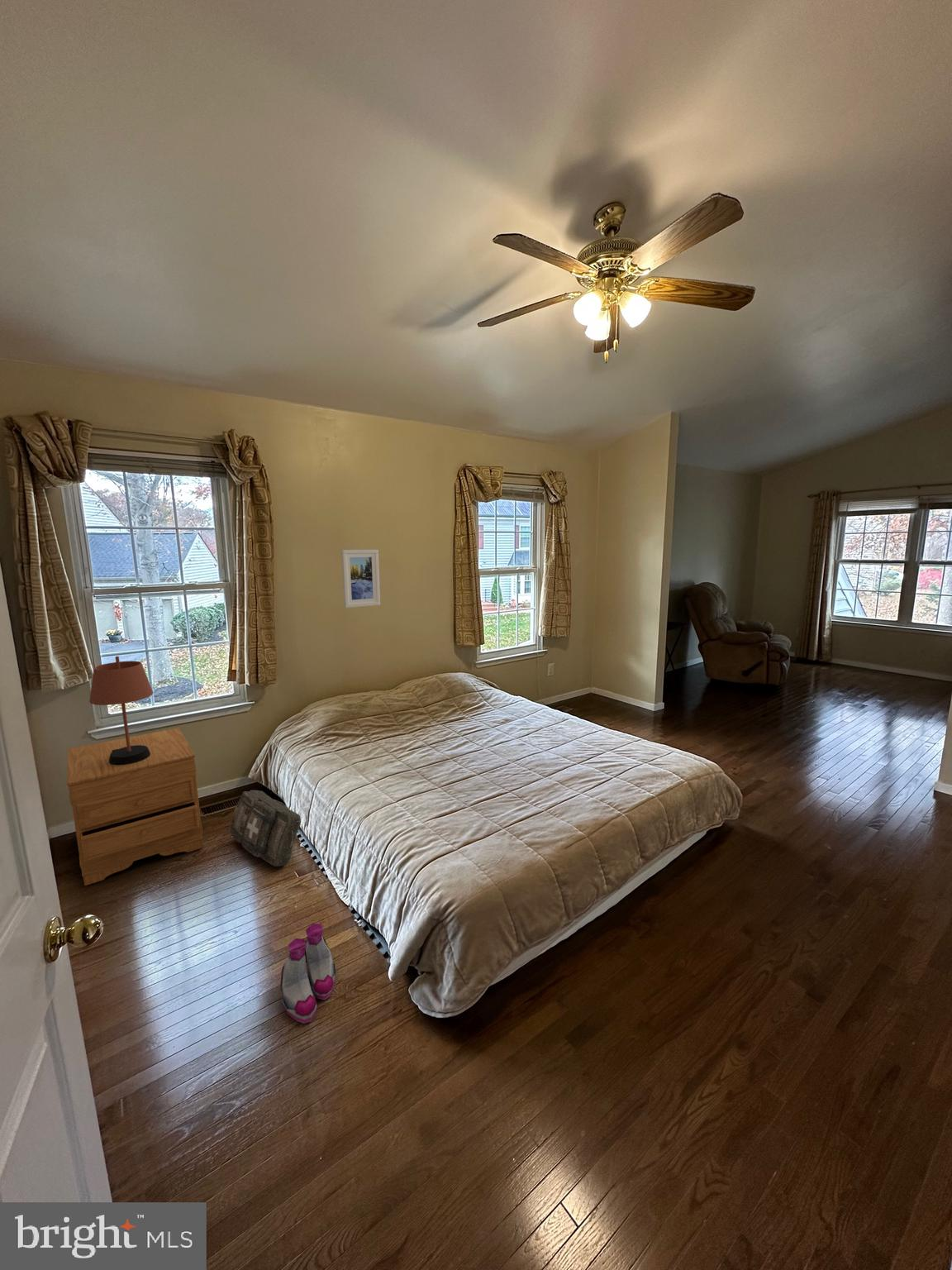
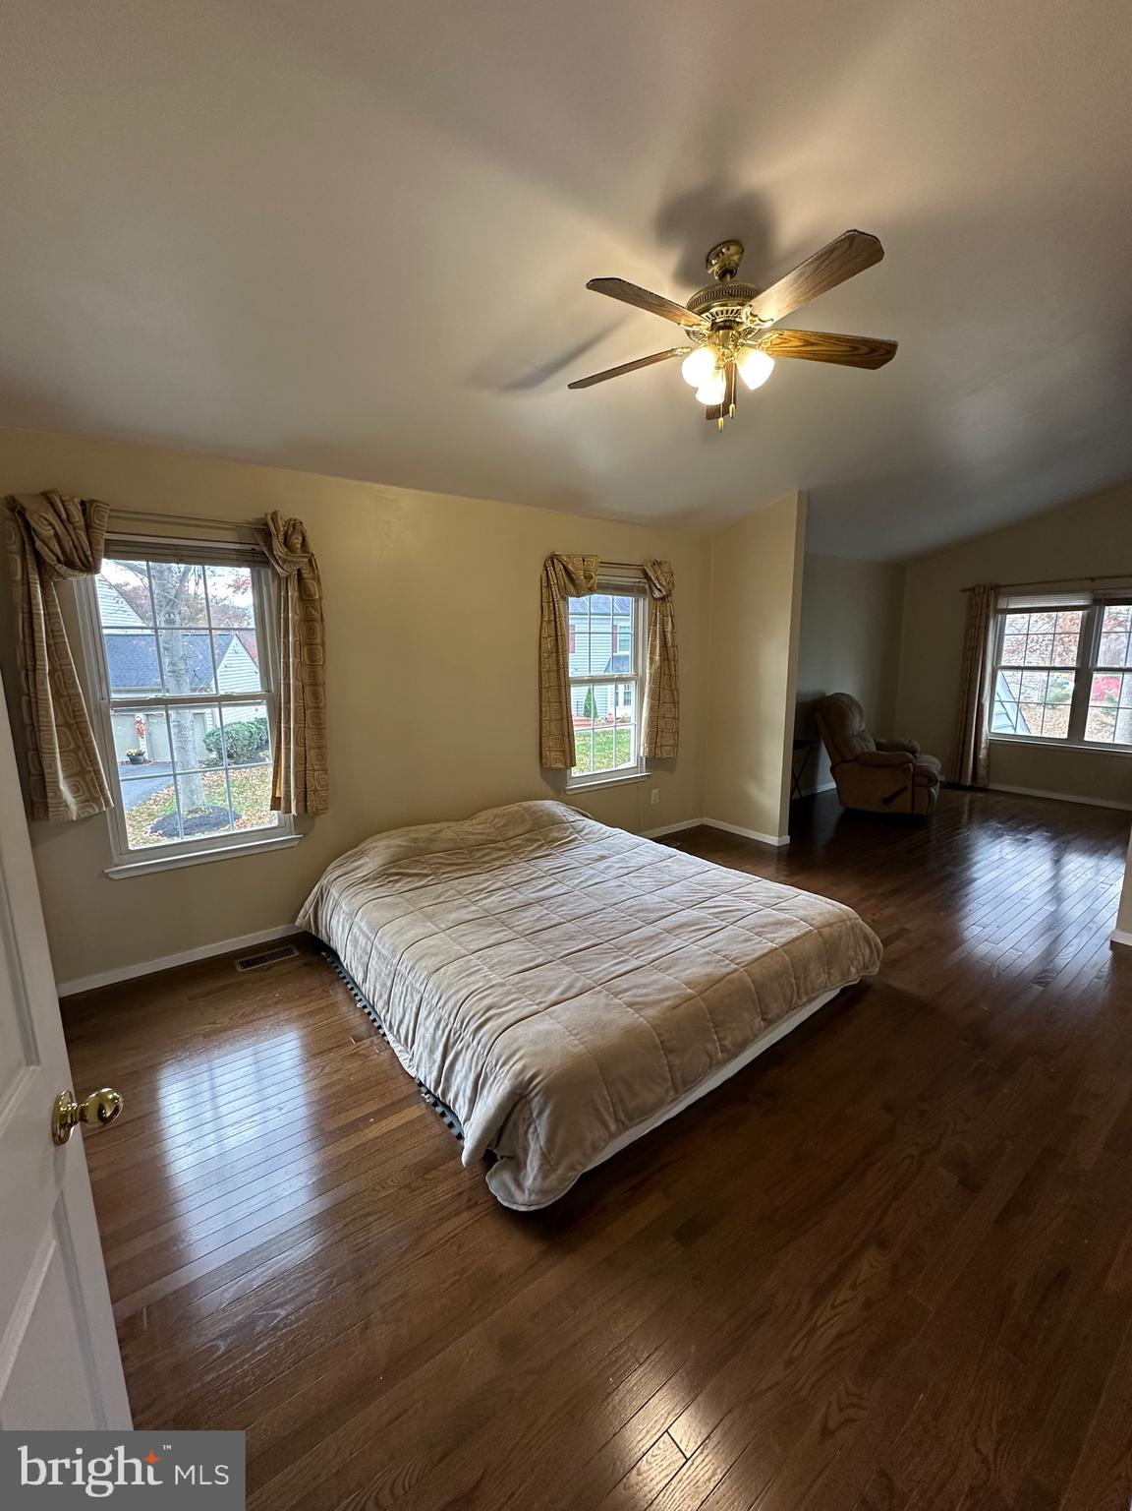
- boots [280,923,336,1024]
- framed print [340,549,381,609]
- backpack [230,790,302,867]
- table lamp [88,656,155,765]
- nightstand [66,727,204,886]
